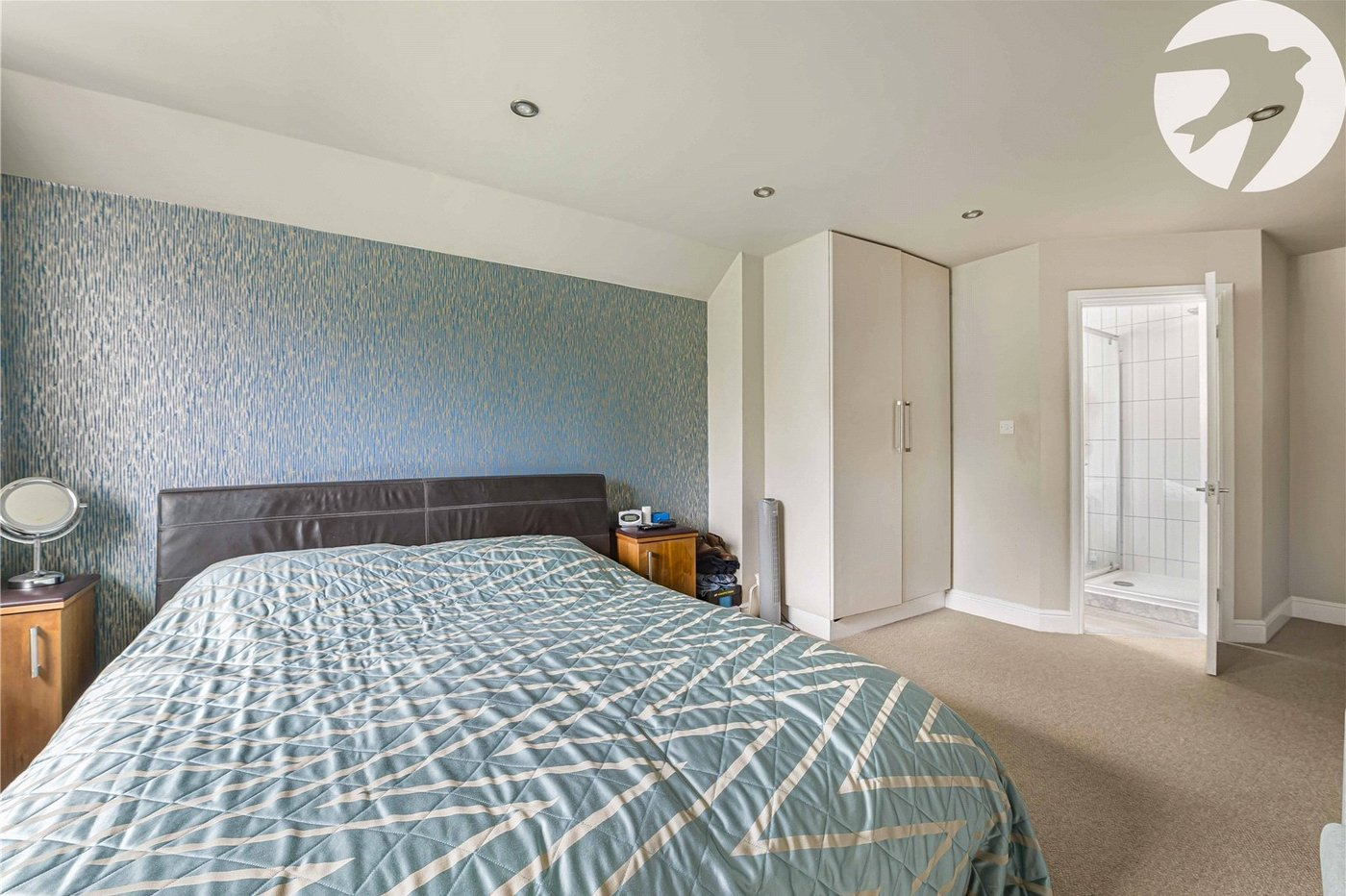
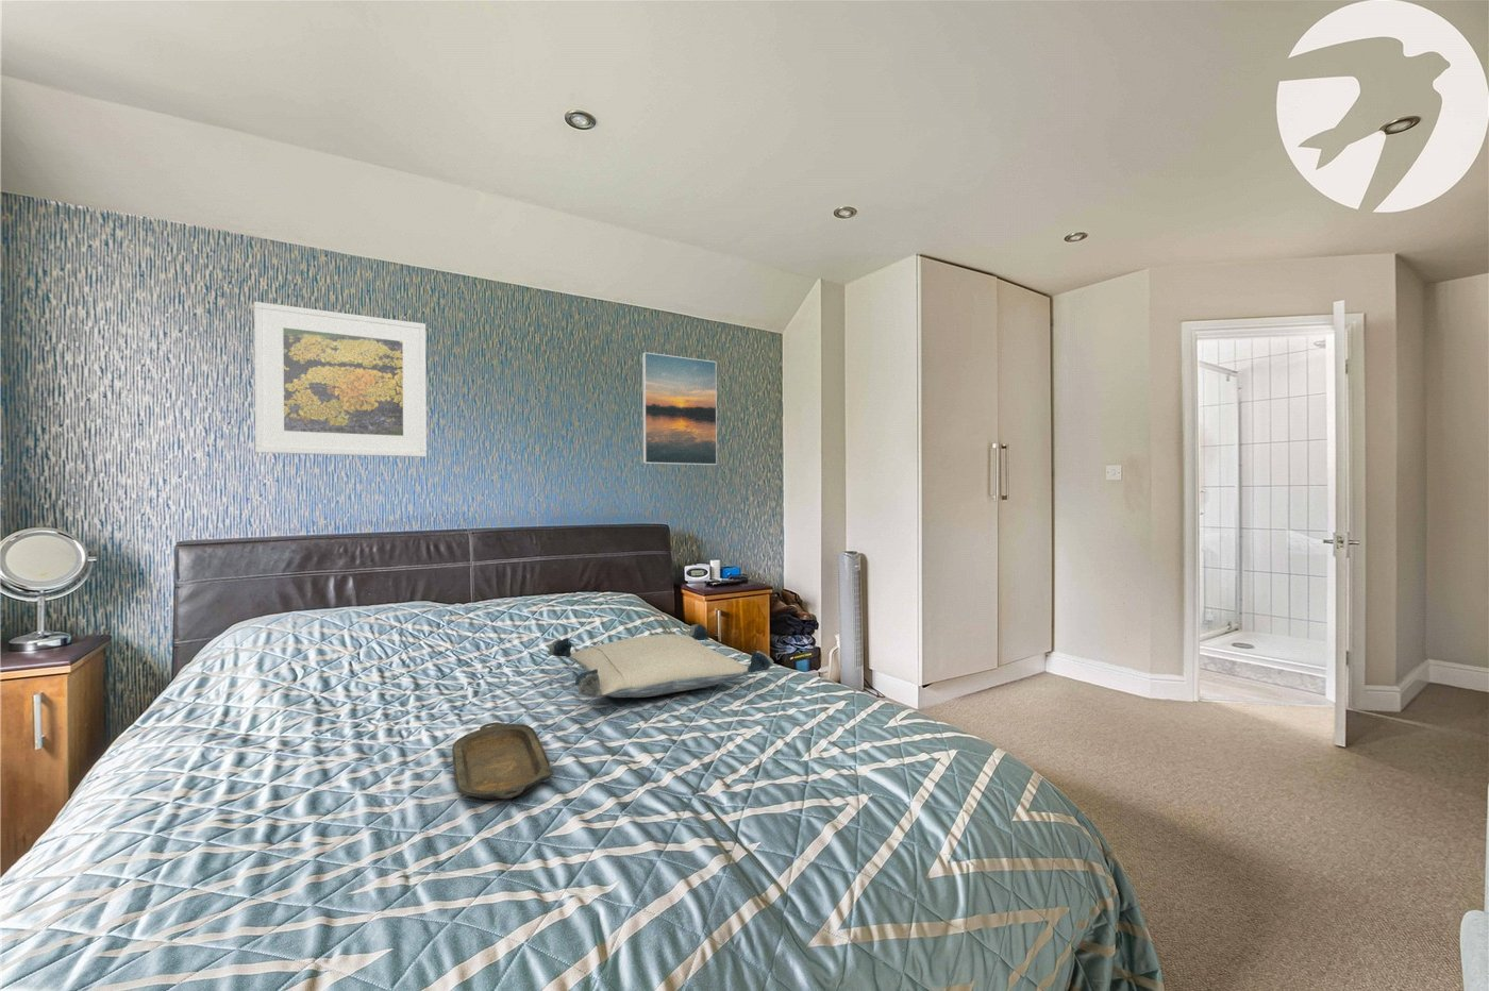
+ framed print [253,301,427,458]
+ pillow [545,623,774,699]
+ serving tray [451,721,554,801]
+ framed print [642,351,718,466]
